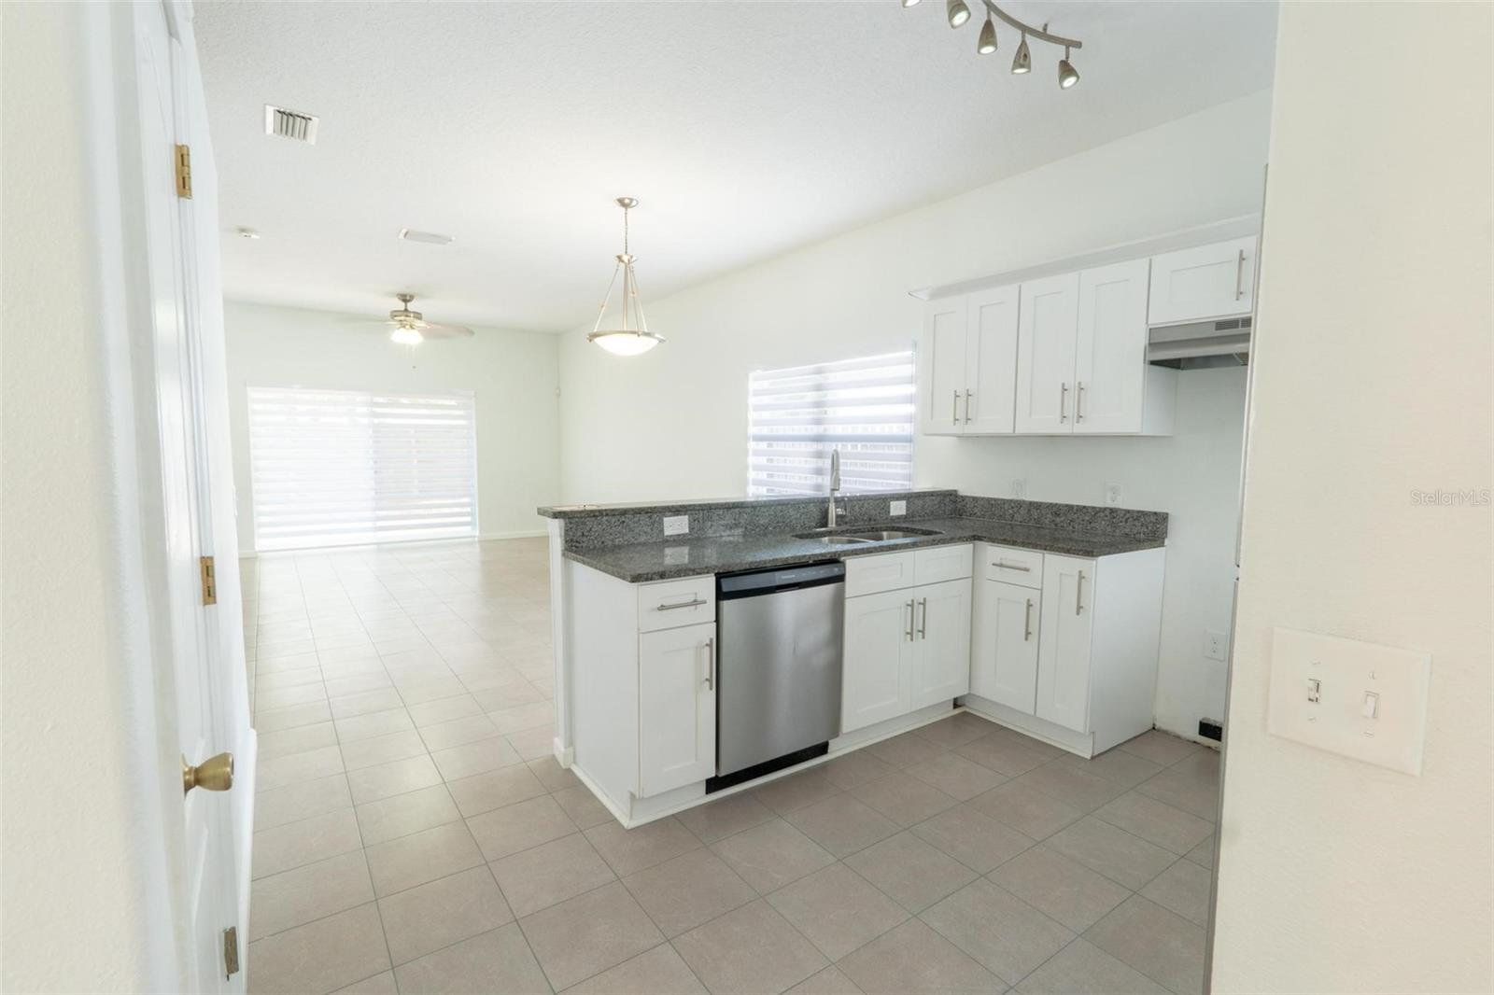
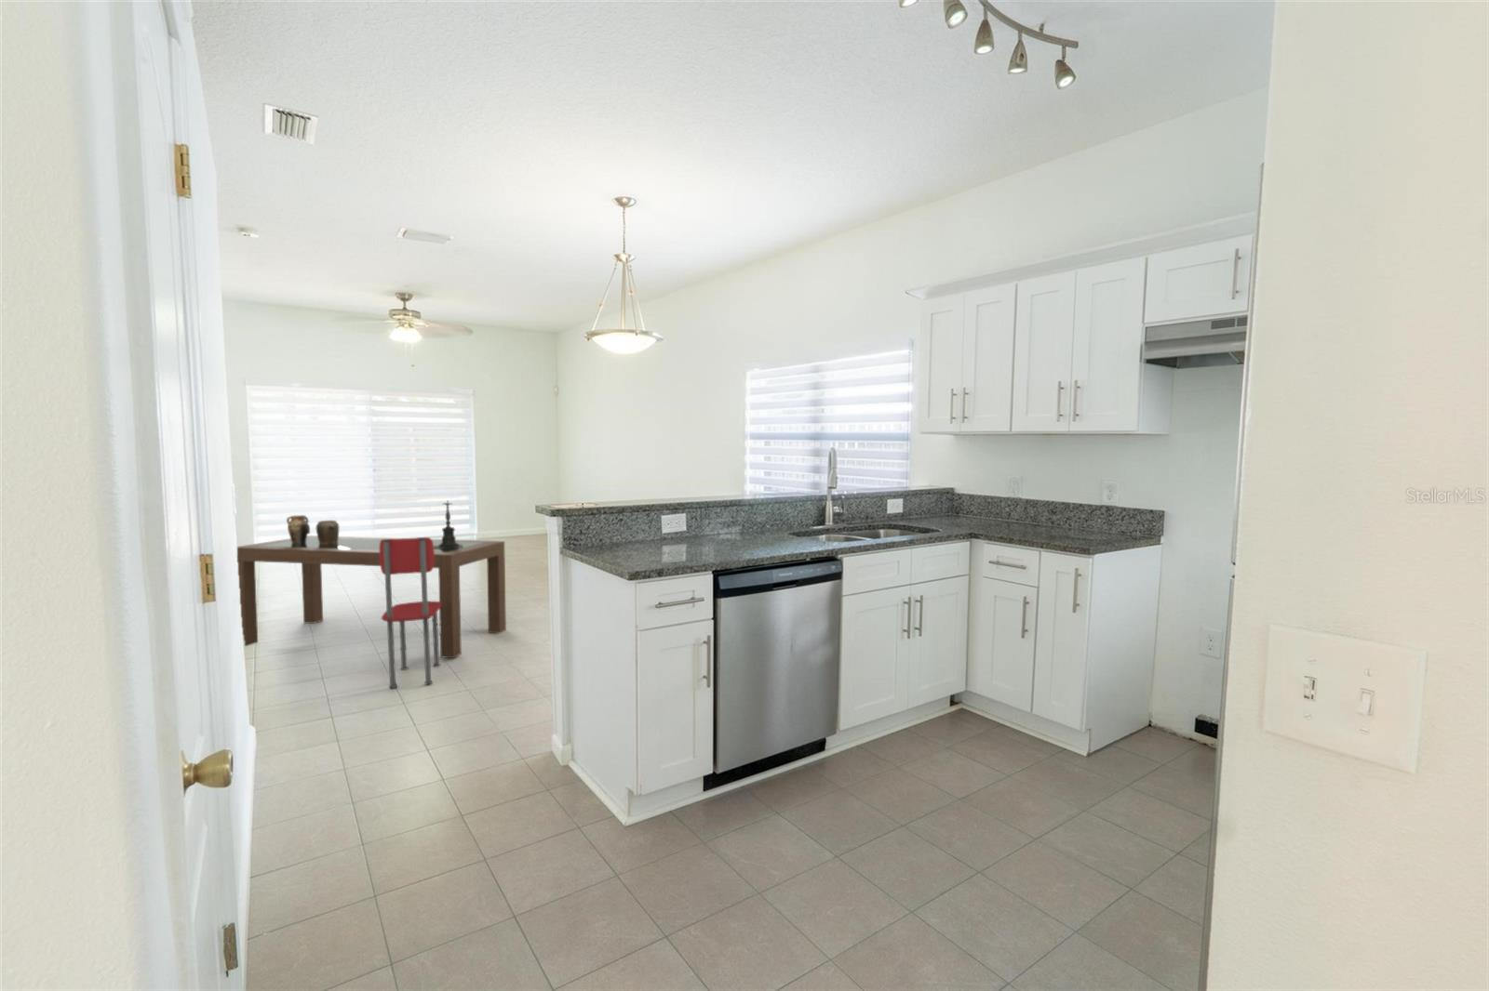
+ dining table [237,534,507,659]
+ dining chair [380,536,441,689]
+ jar set [286,514,340,544]
+ candle holder [434,501,463,550]
